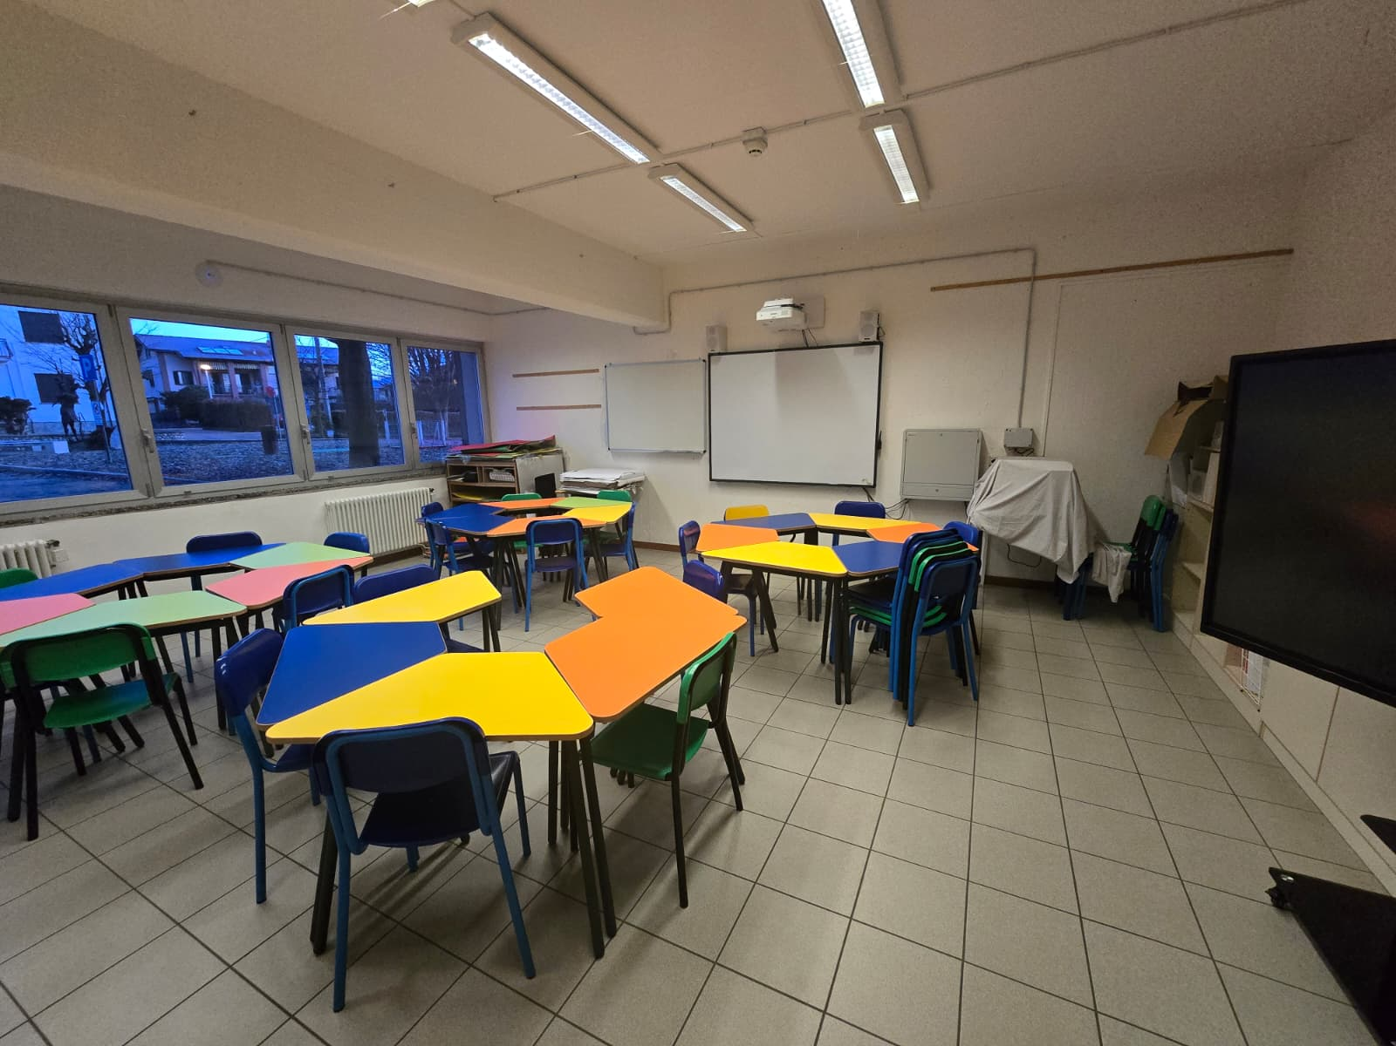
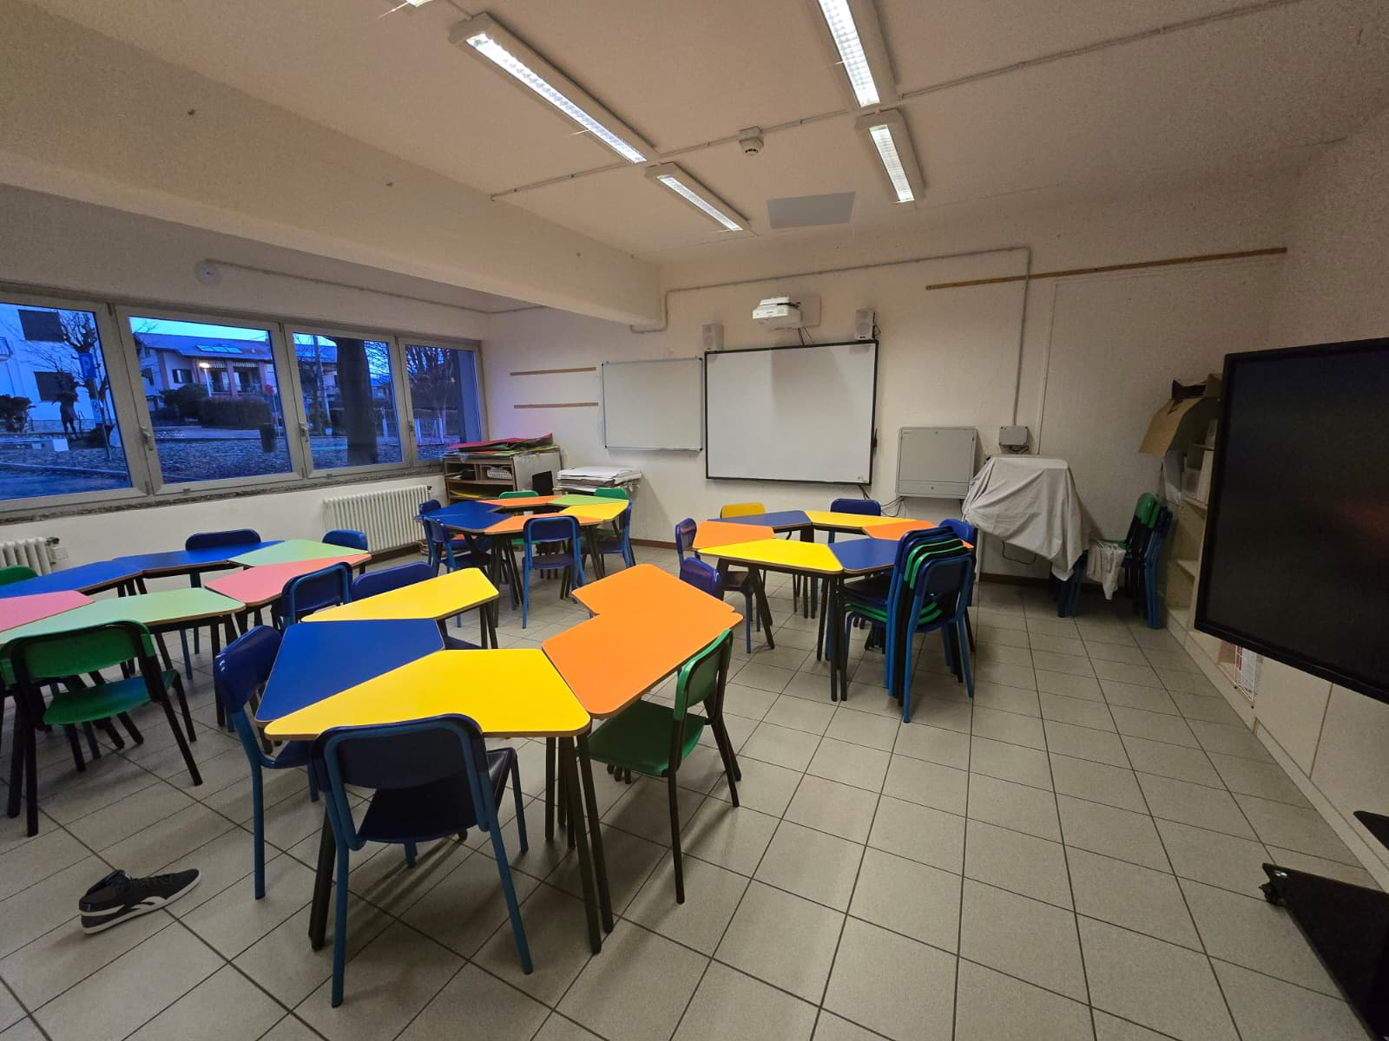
+ sneaker [78,868,202,934]
+ ceiling vent [766,191,856,230]
